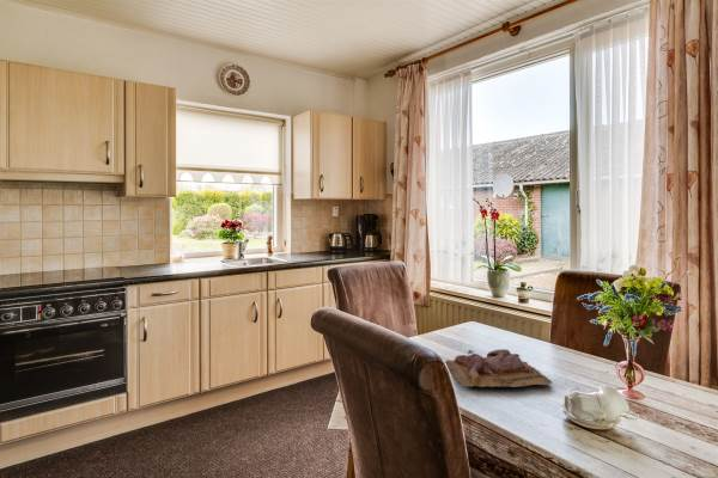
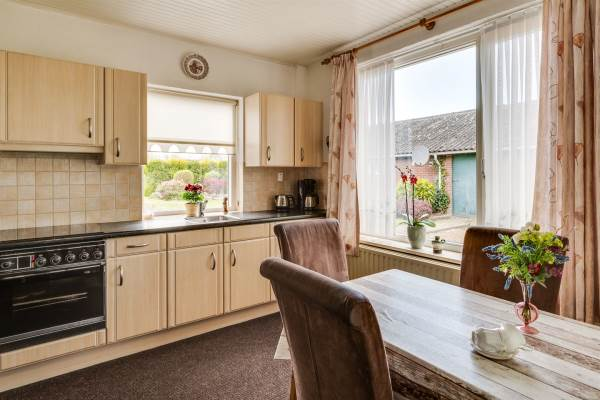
- cutting board [444,348,553,388]
